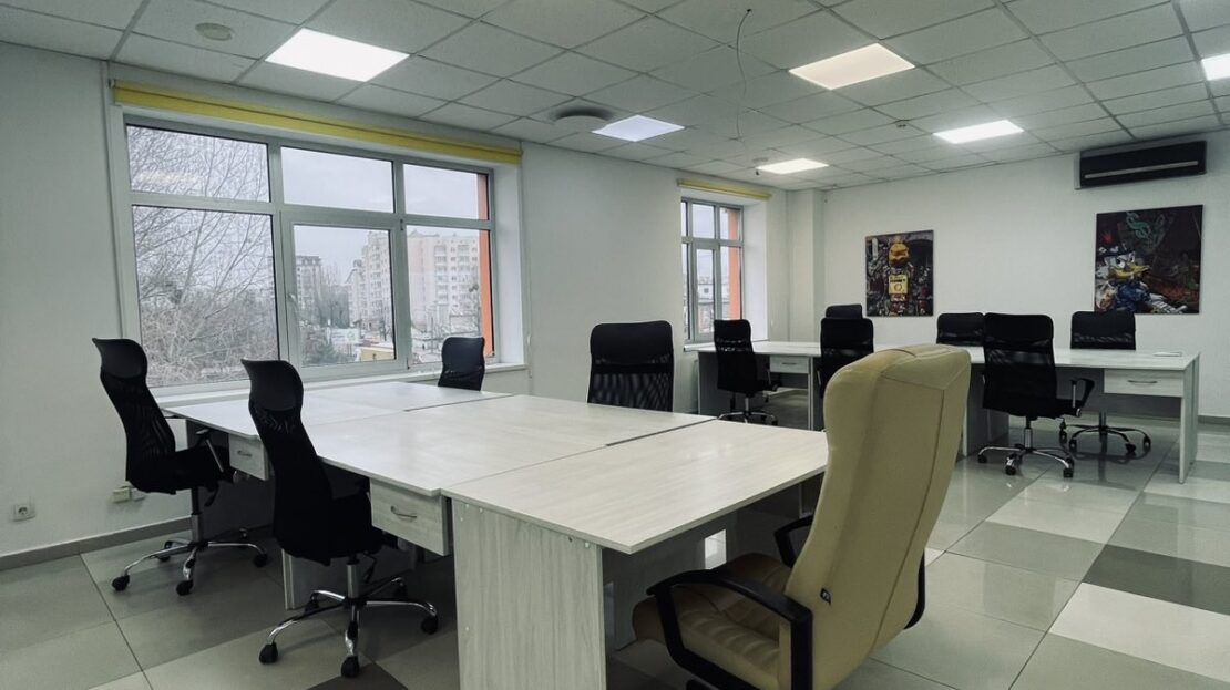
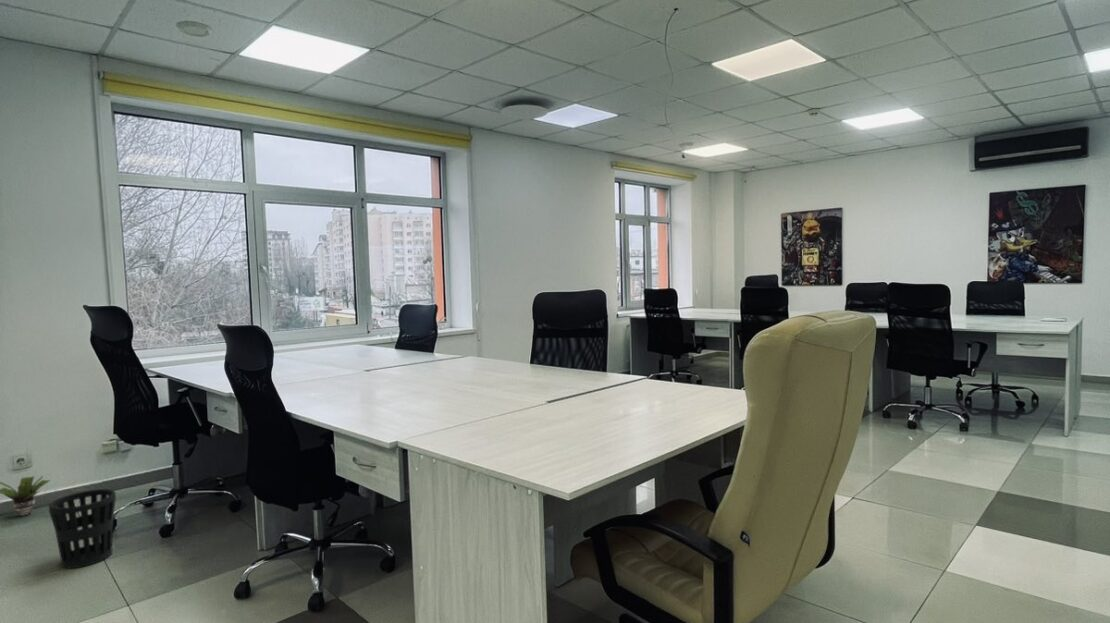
+ wastebasket [48,488,117,569]
+ potted plant [0,475,51,517]
